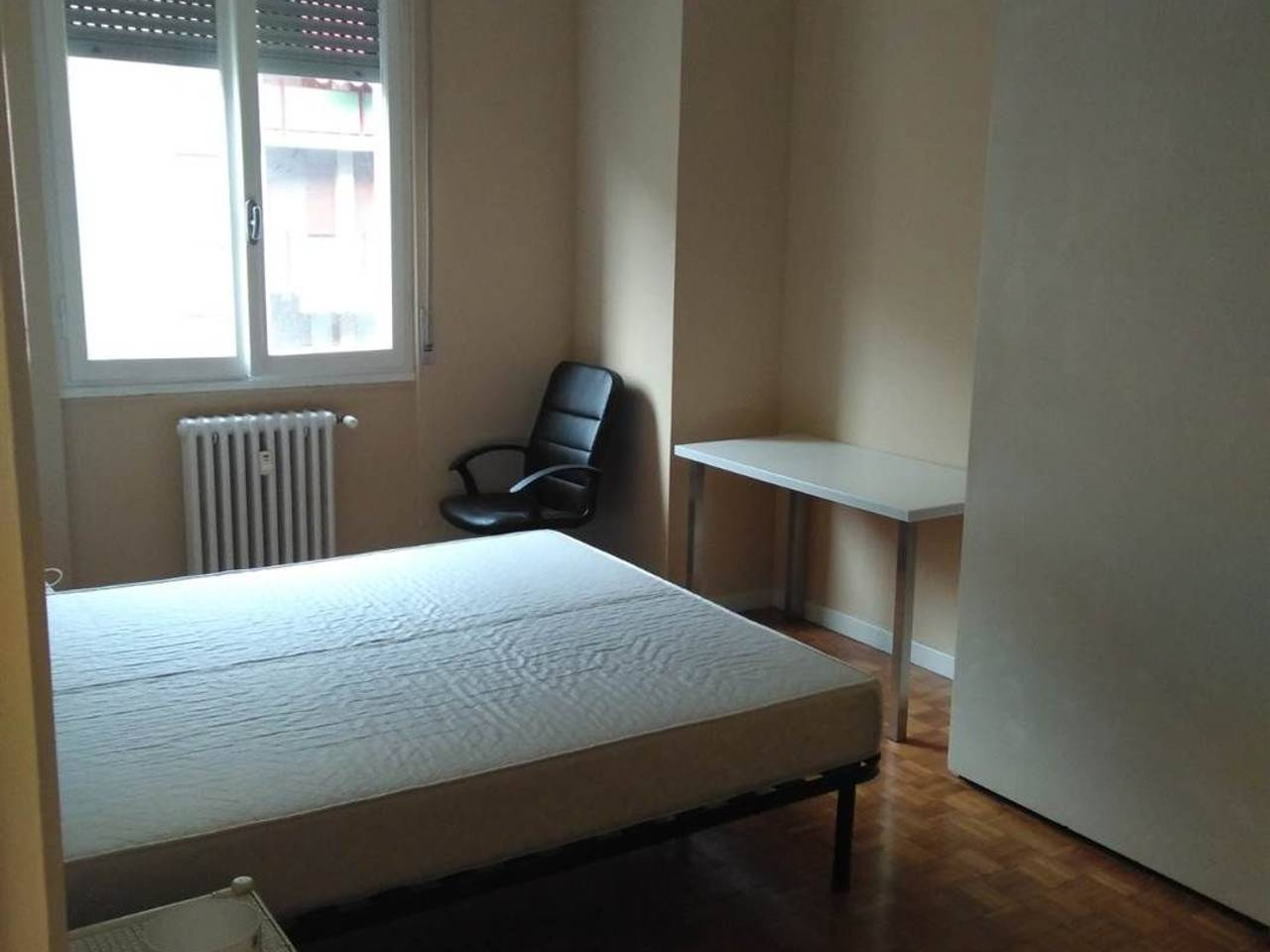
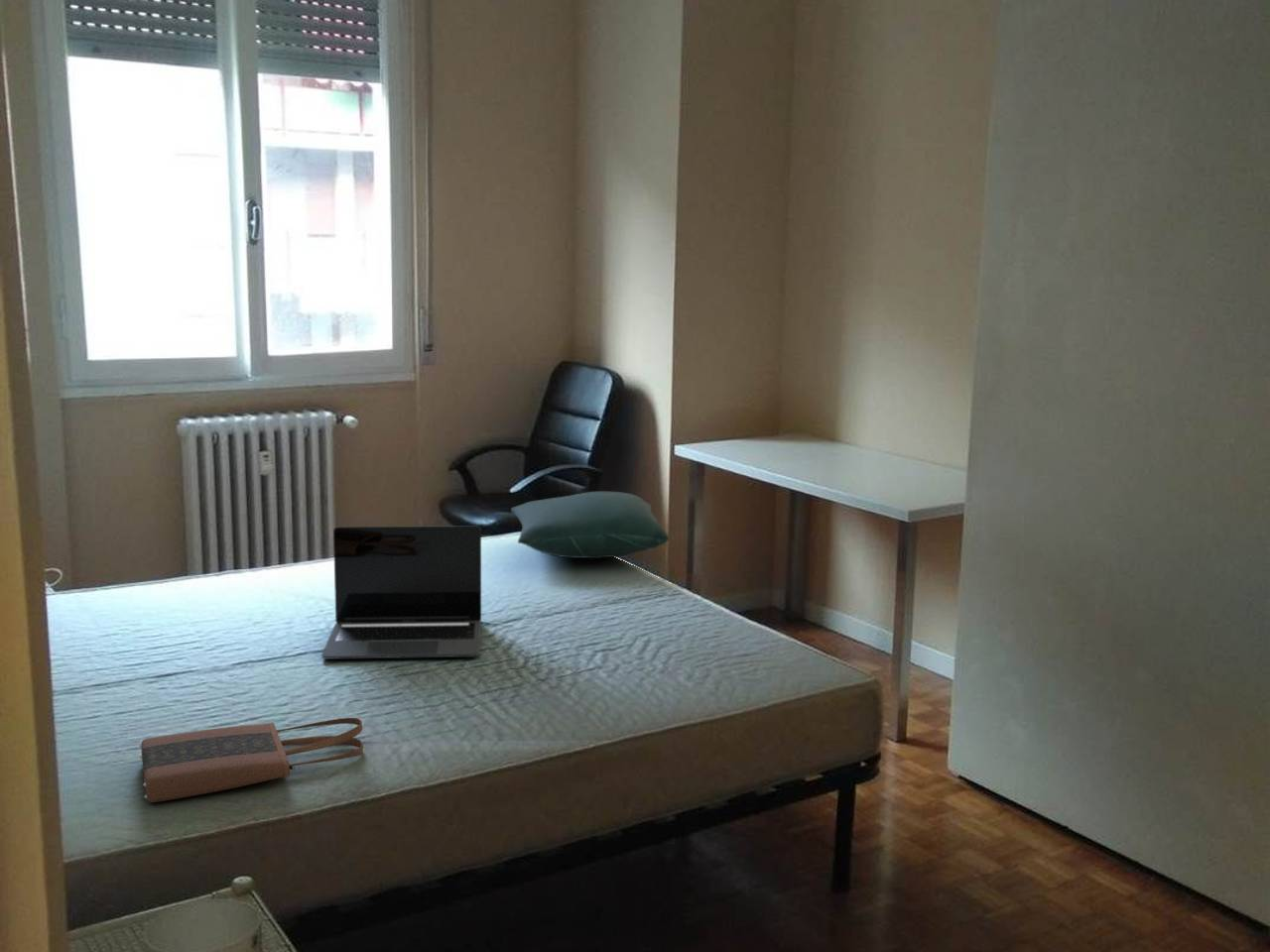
+ tote bag [139,717,364,803]
+ laptop [320,526,482,660]
+ pillow [510,491,670,559]
